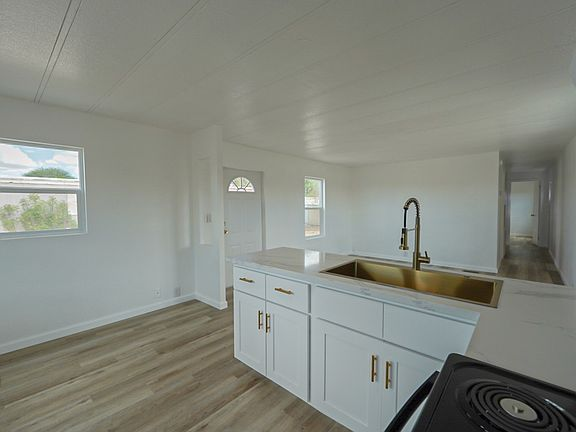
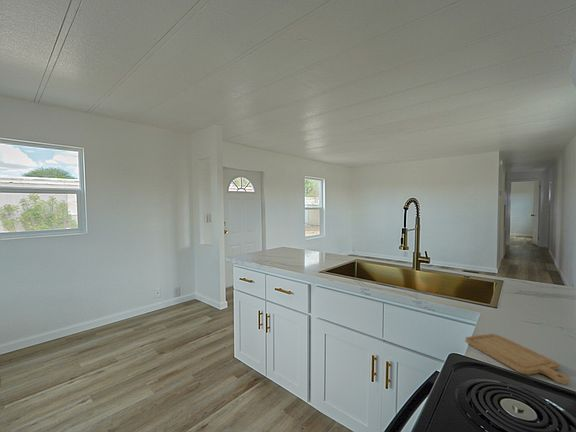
+ chopping board [464,333,571,385]
